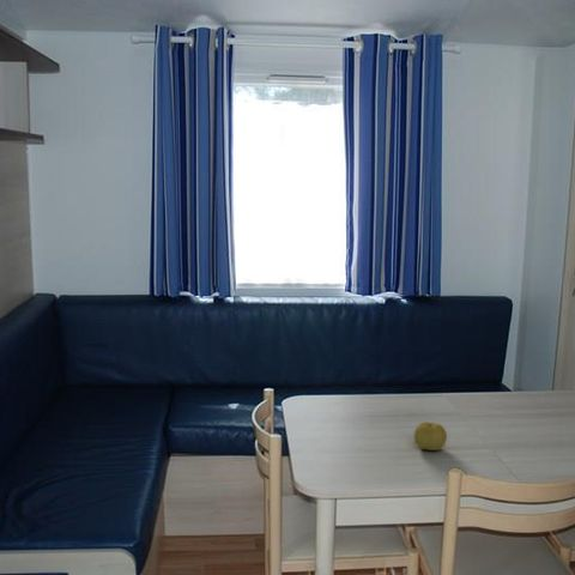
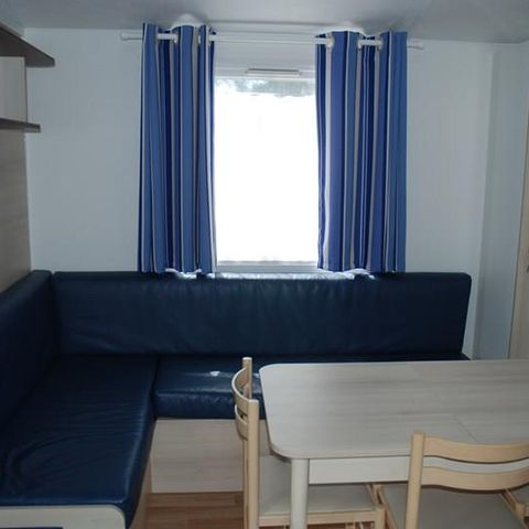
- fruit [413,420,448,452]
